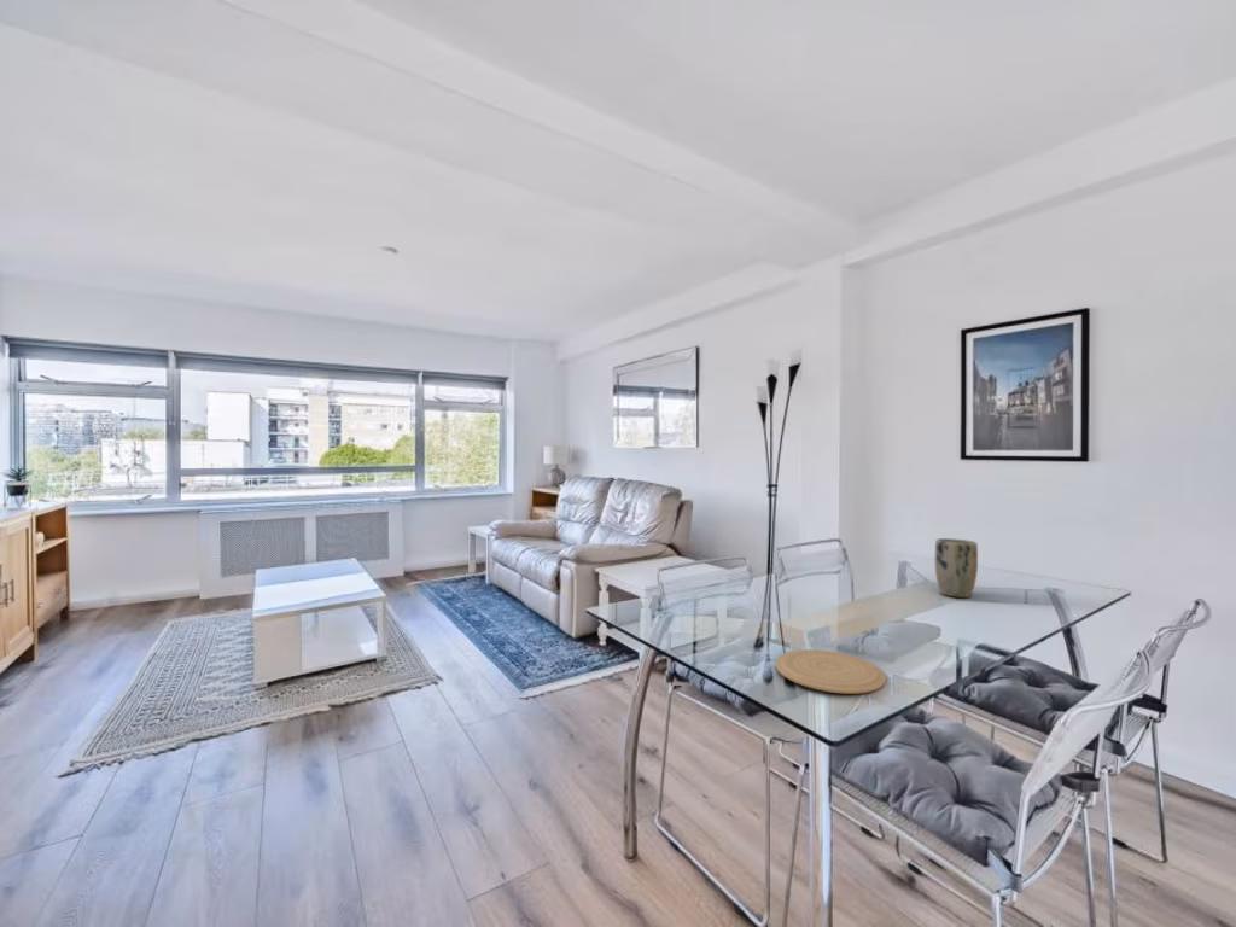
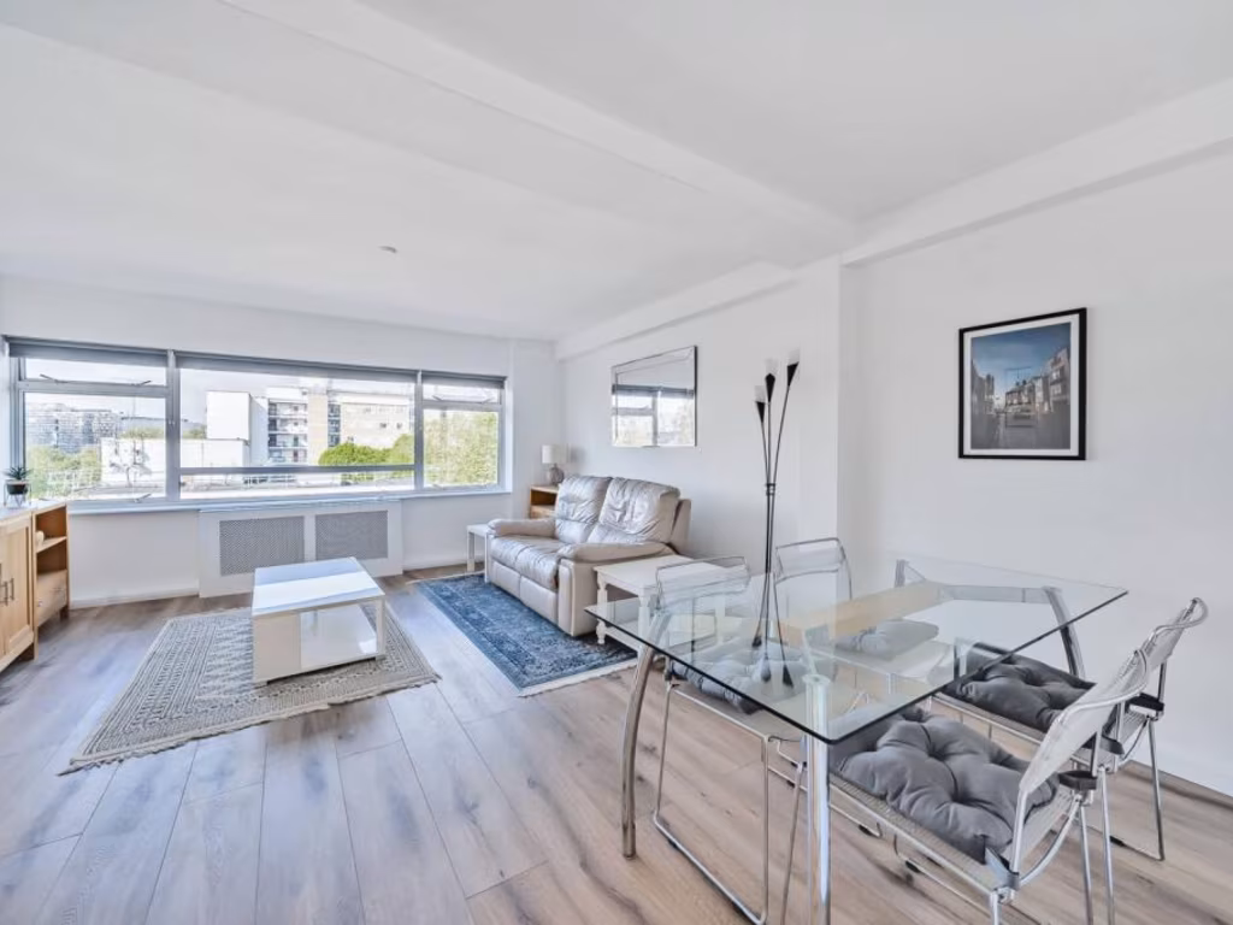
- plant pot [934,537,979,599]
- plate [775,648,887,695]
